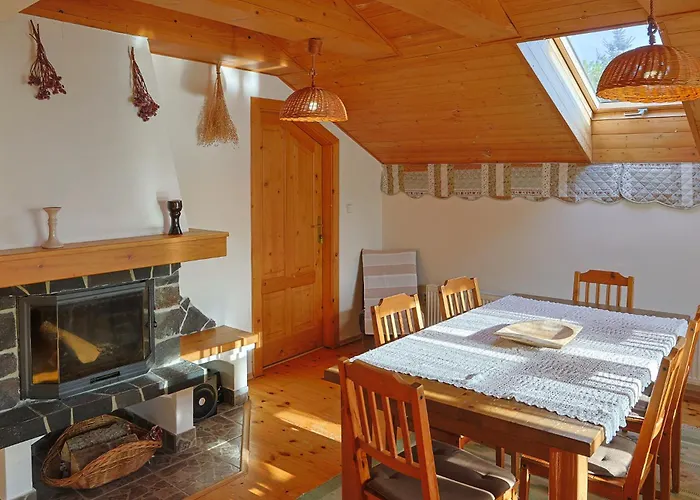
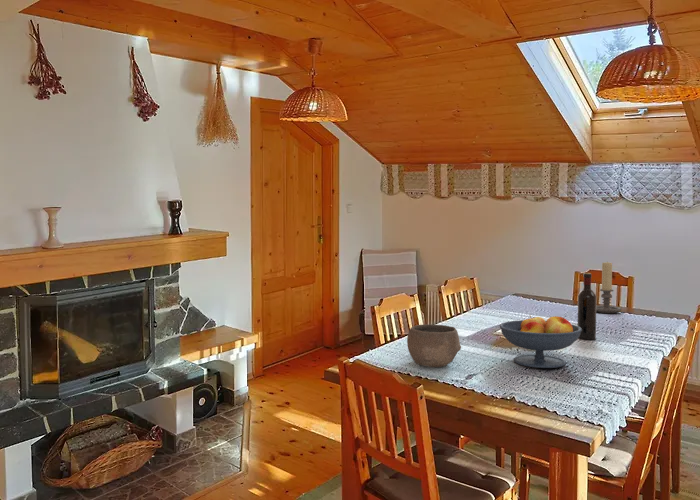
+ bowl [406,324,462,368]
+ wine bottle [577,272,597,340]
+ fruit bowl [499,315,582,369]
+ candle holder [596,261,622,314]
